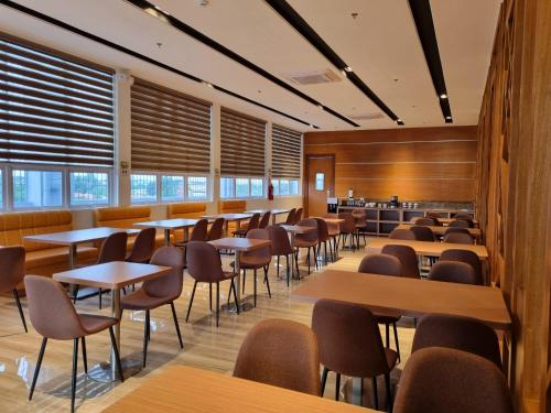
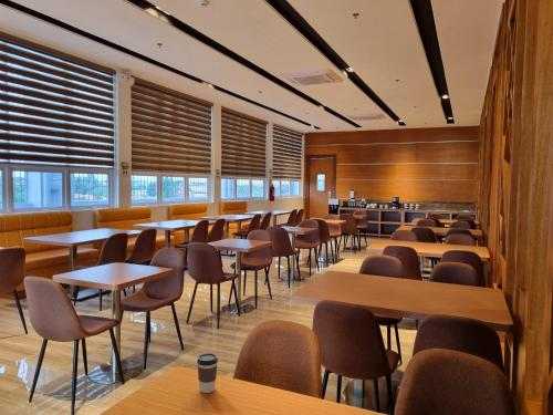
+ coffee cup [196,352,219,394]
